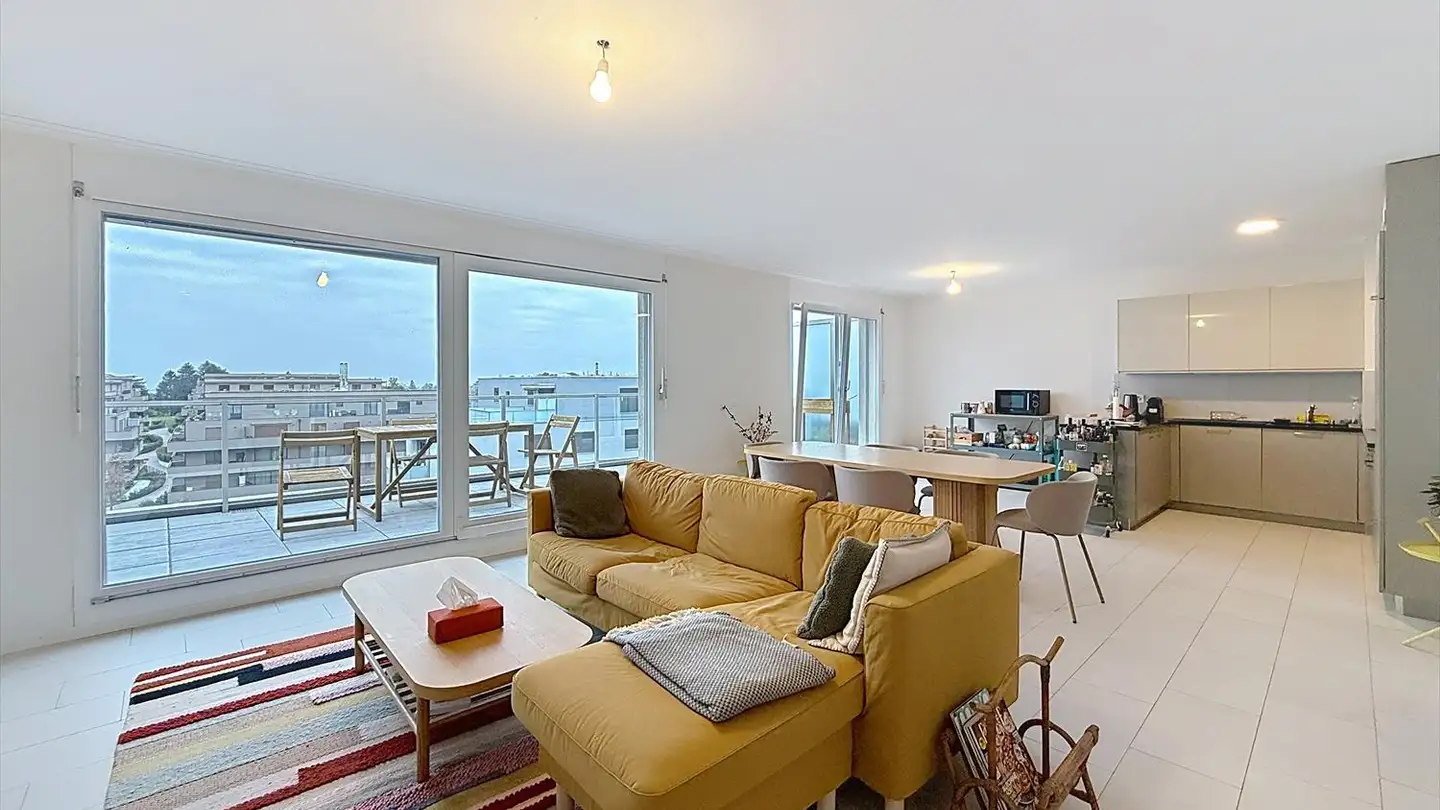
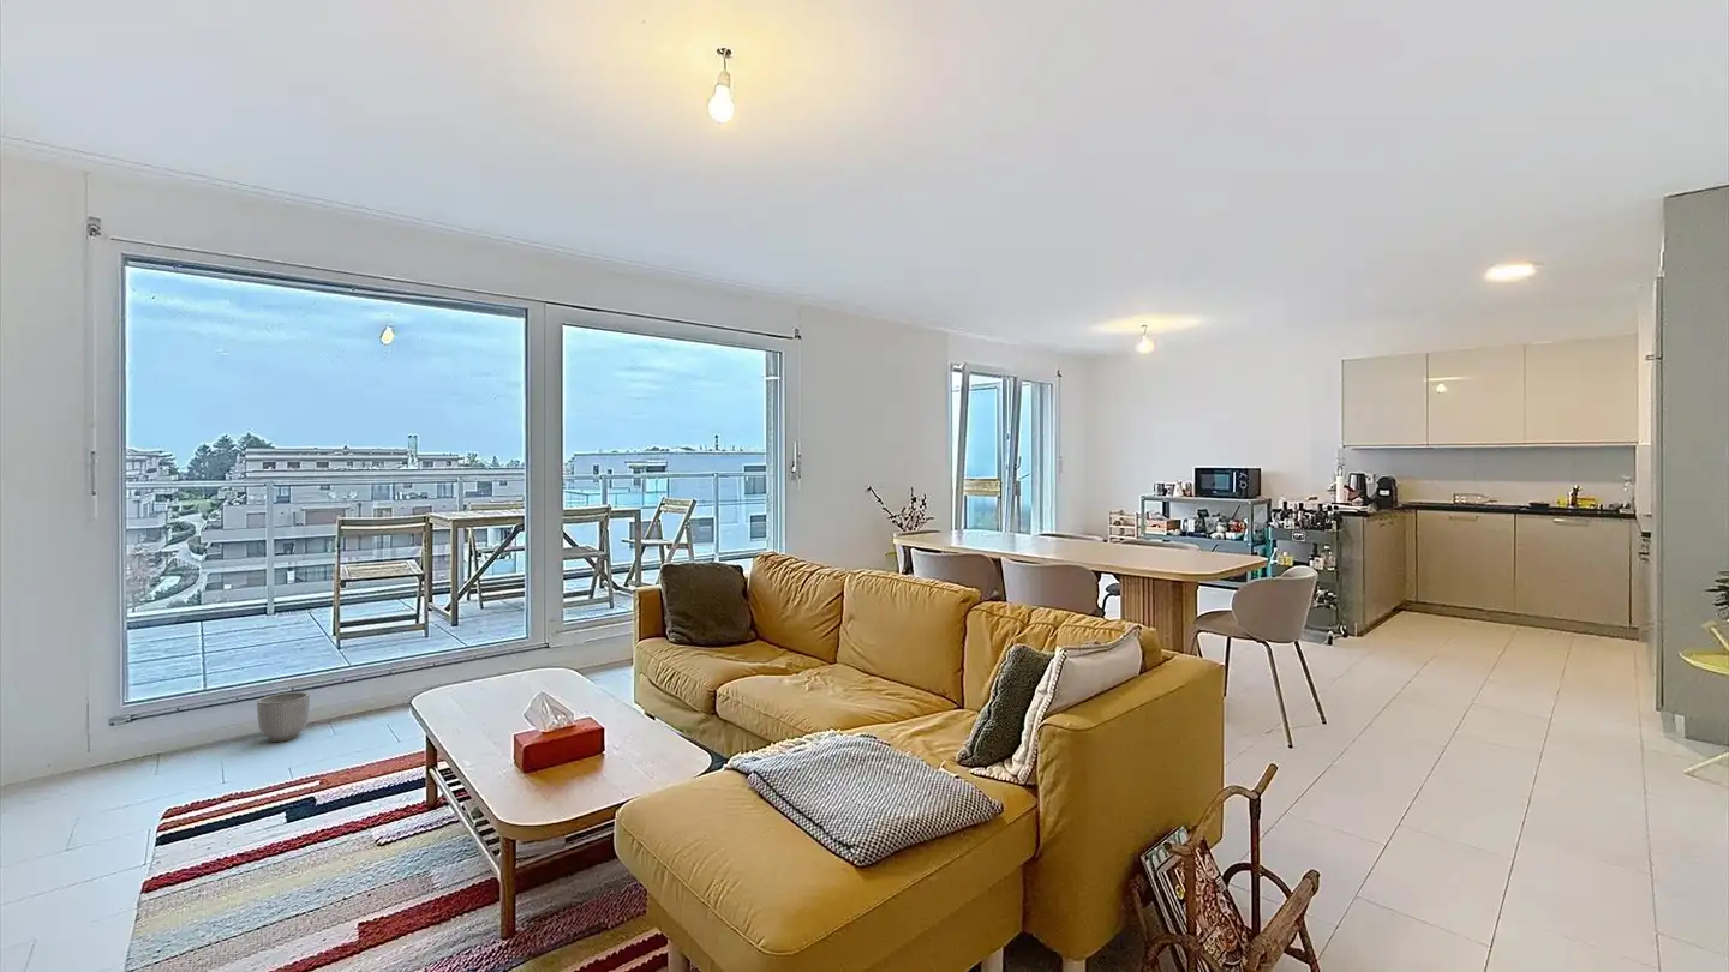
+ planter [256,691,311,743]
